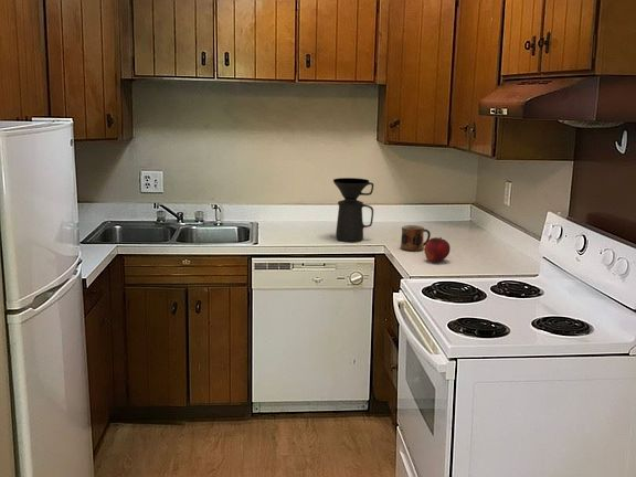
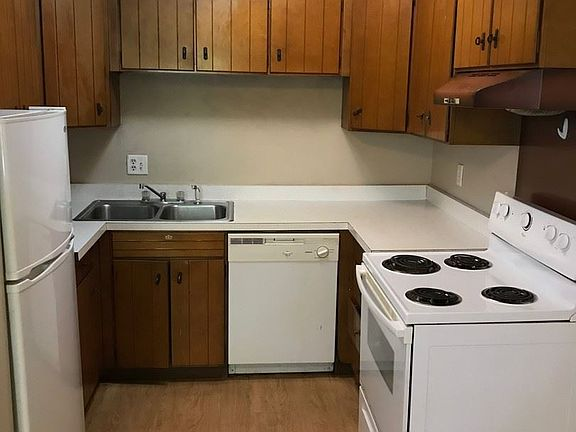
- fruit [423,236,452,263]
- coffee maker [332,177,374,243]
- mug [400,224,432,253]
